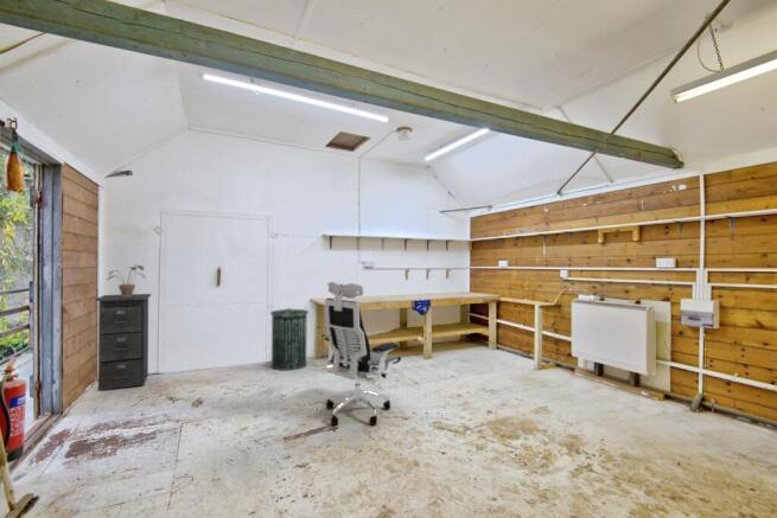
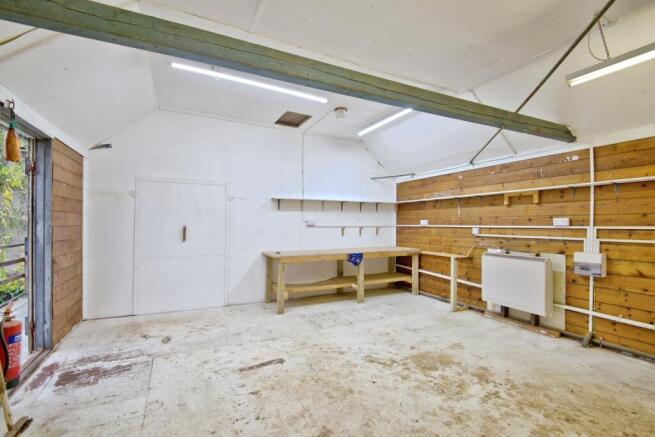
- trash can [269,307,310,372]
- potted plant [107,263,146,296]
- office chair [323,281,402,427]
- filing cabinet [95,293,152,392]
